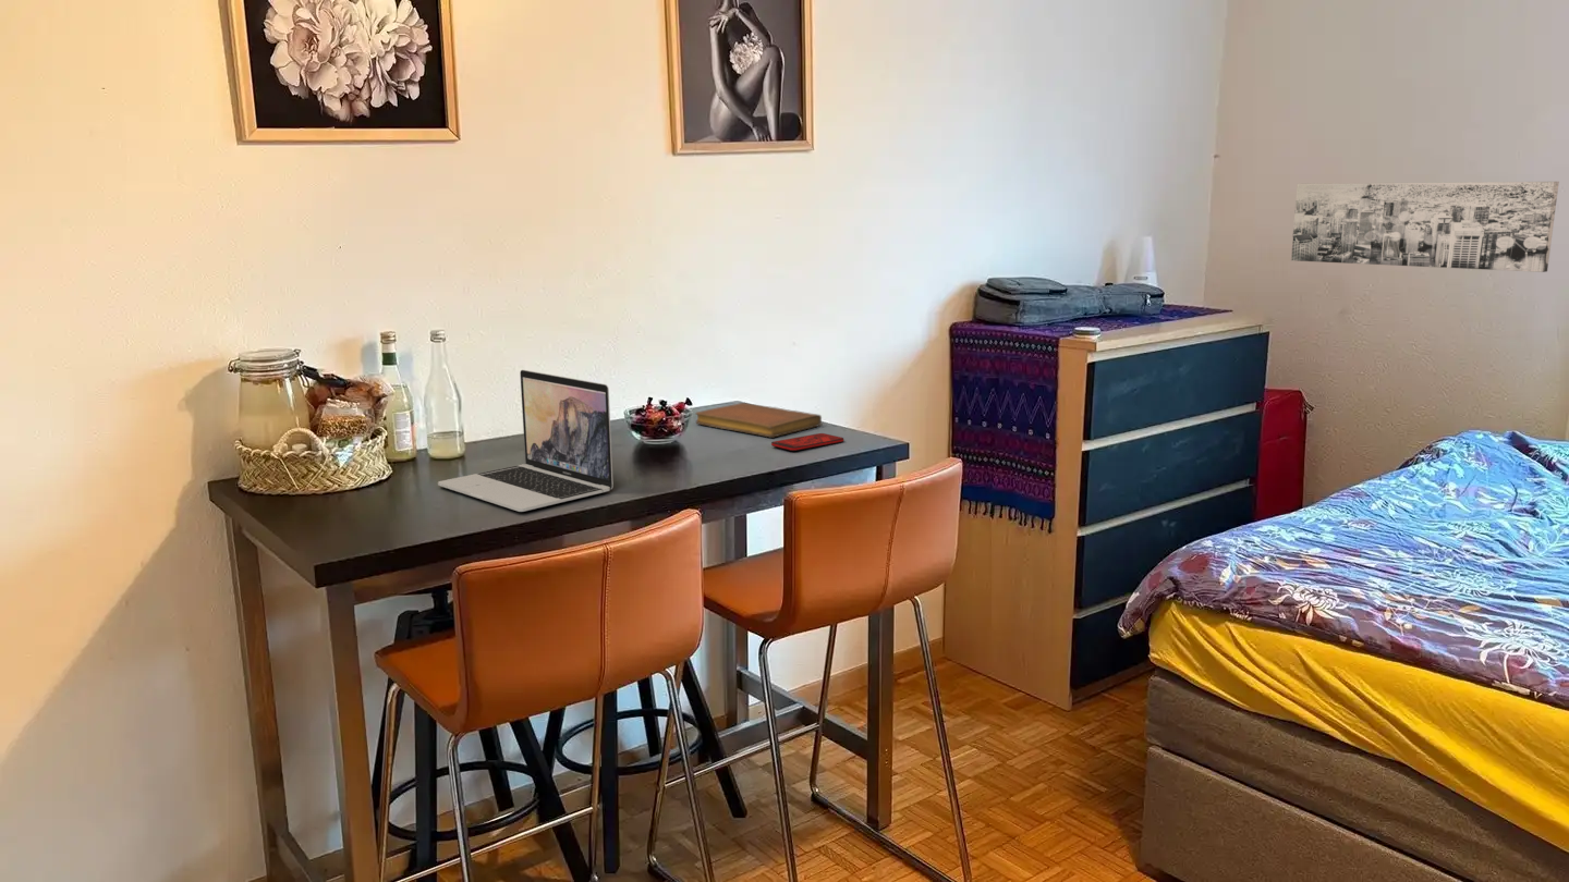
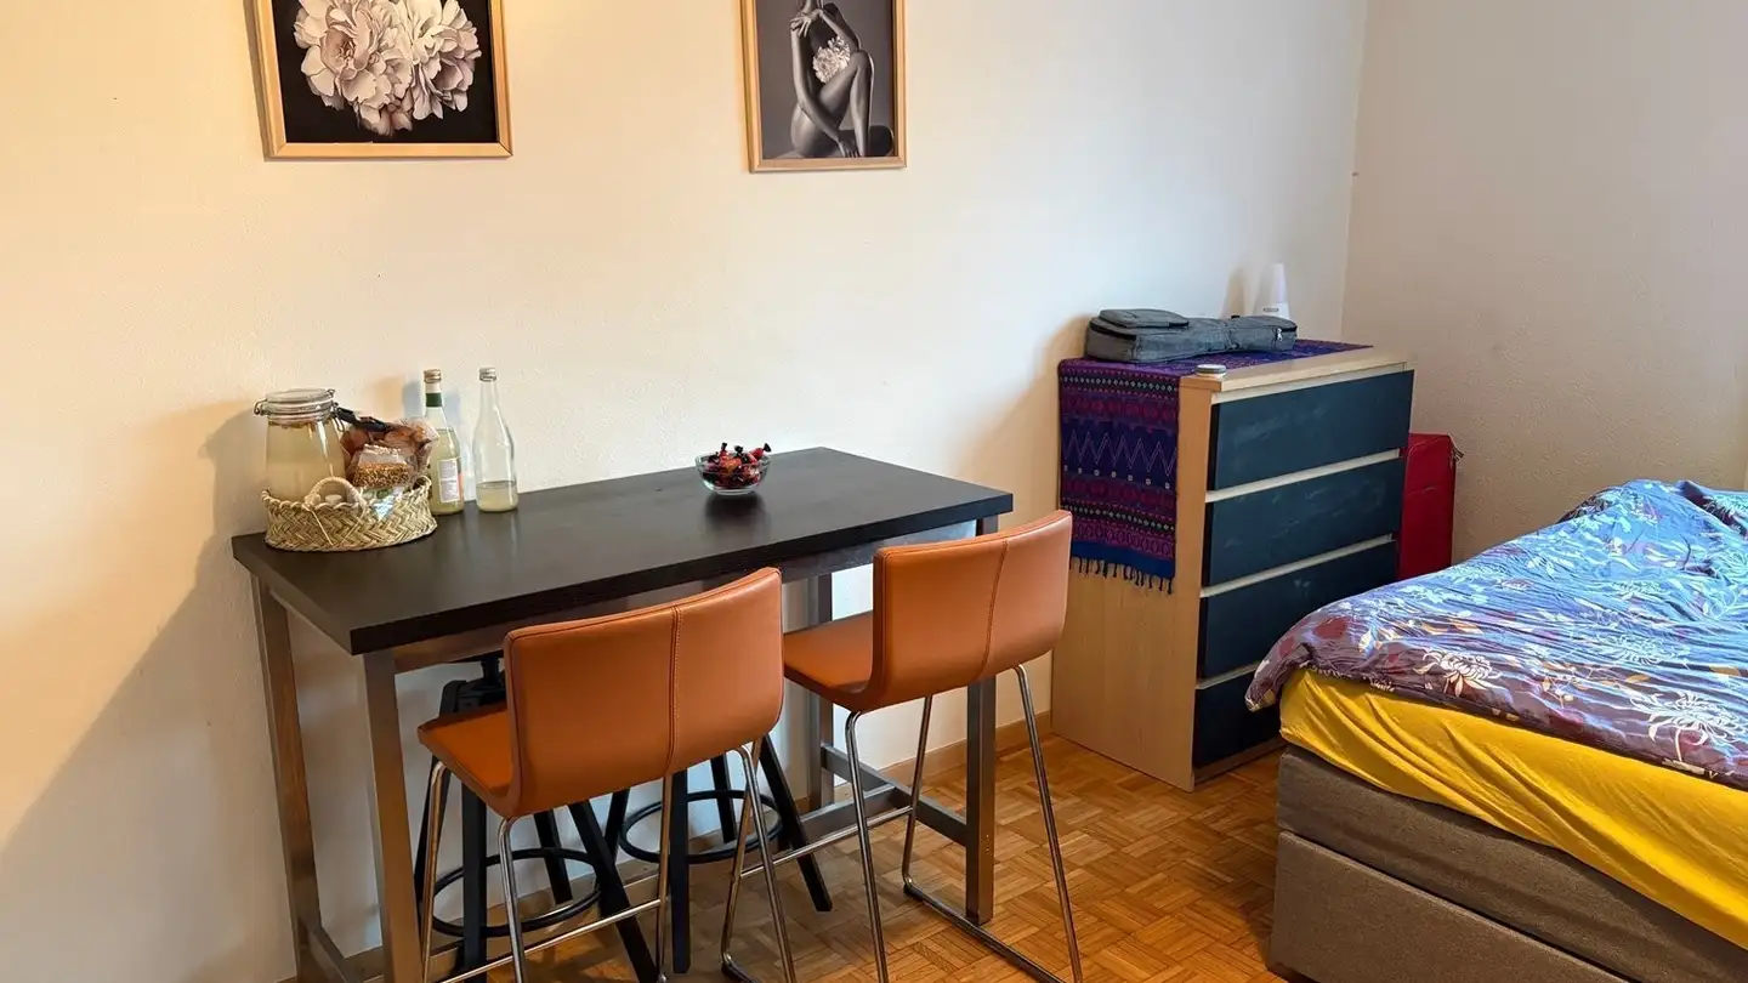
- notebook [694,402,823,438]
- smartphone [770,432,844,452]
- laptop [437,369,615,513]
- wall art [1290,181,1560,273]
